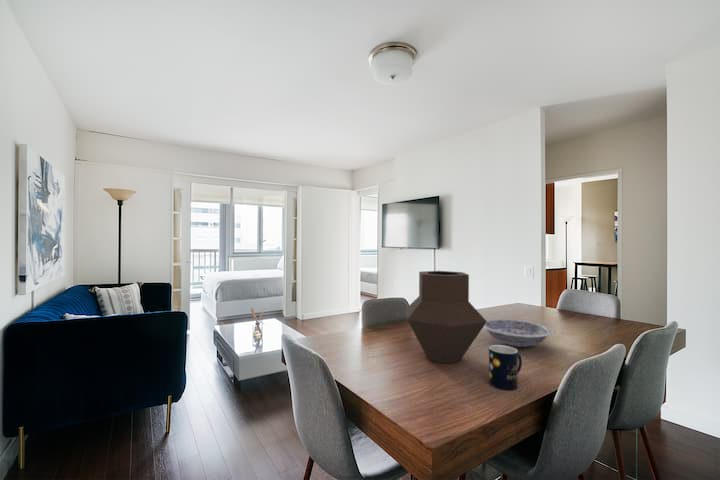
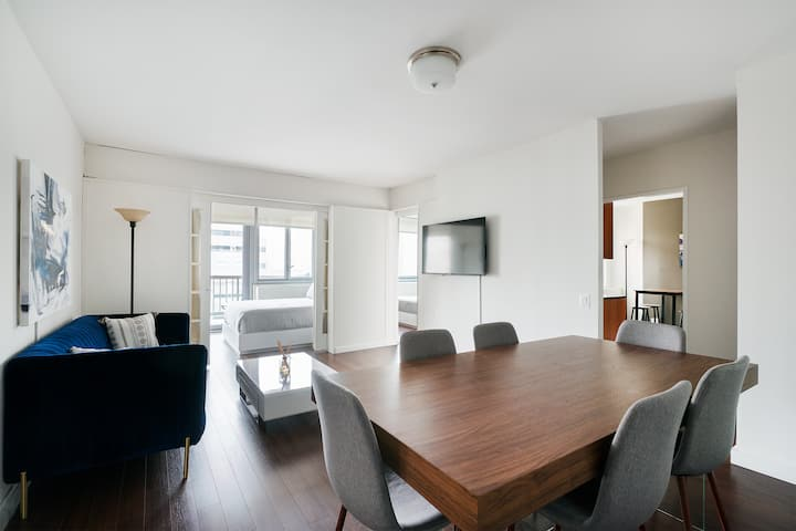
- mug [488,344,523,391]
- vase [404,270,487,365]
- bowl [483,318,554,348]
